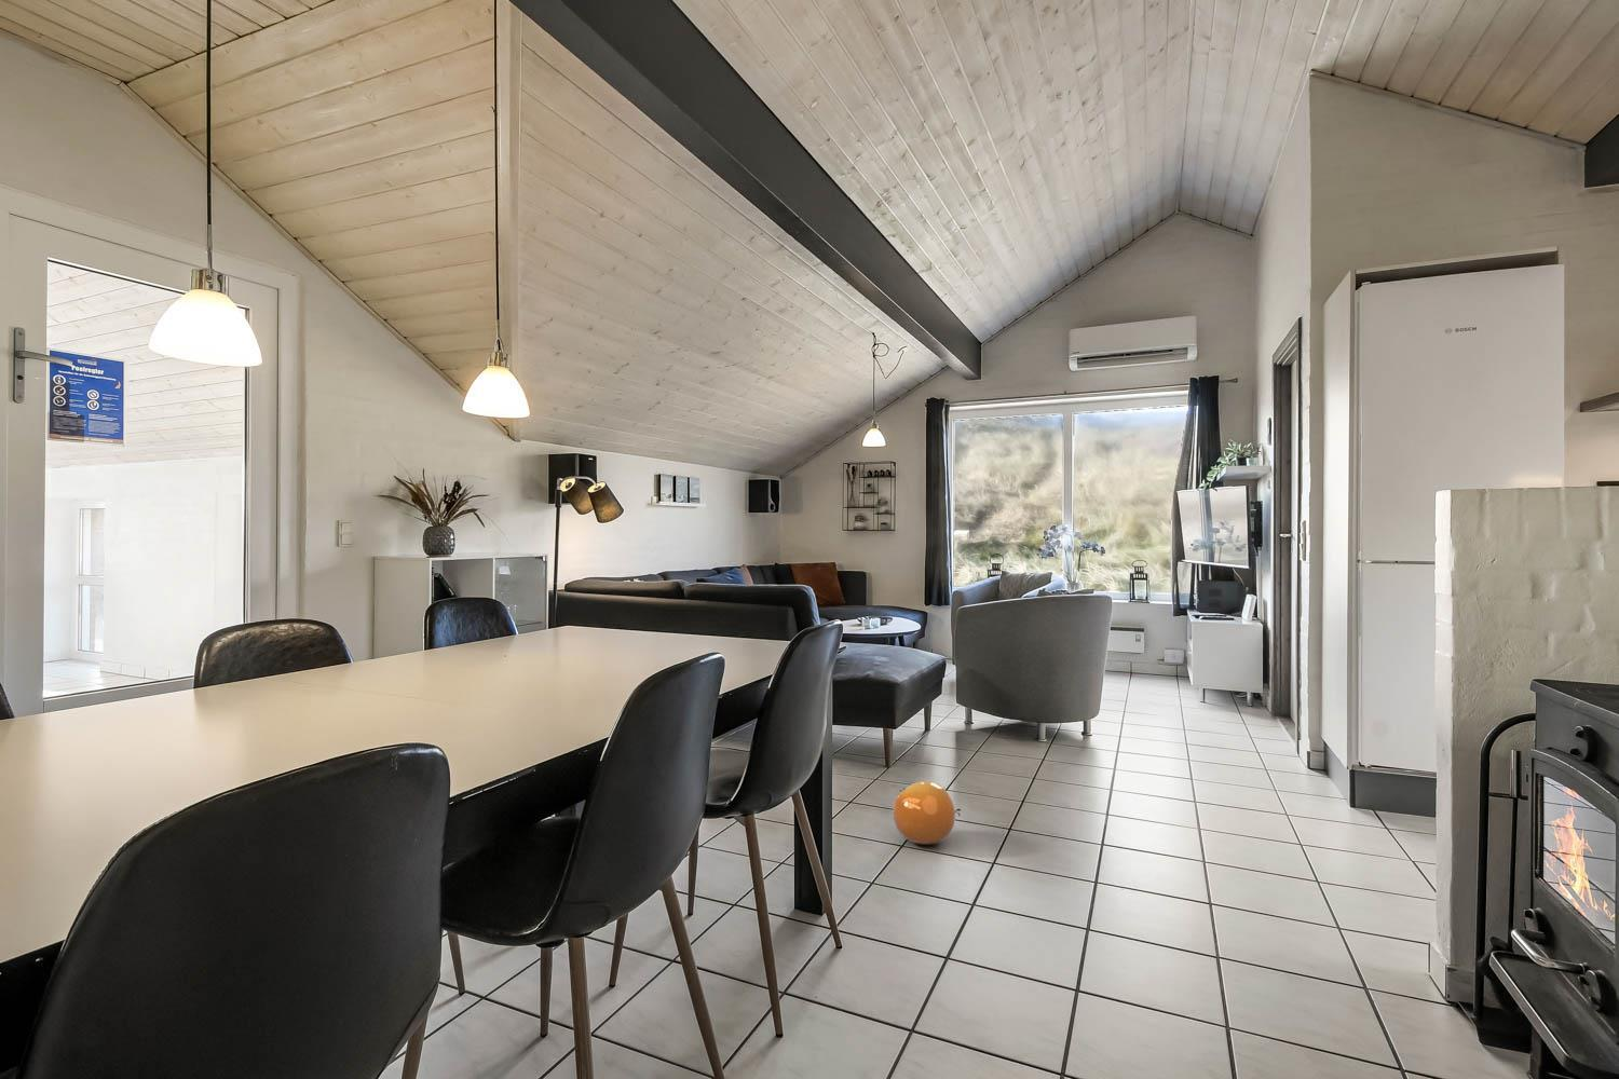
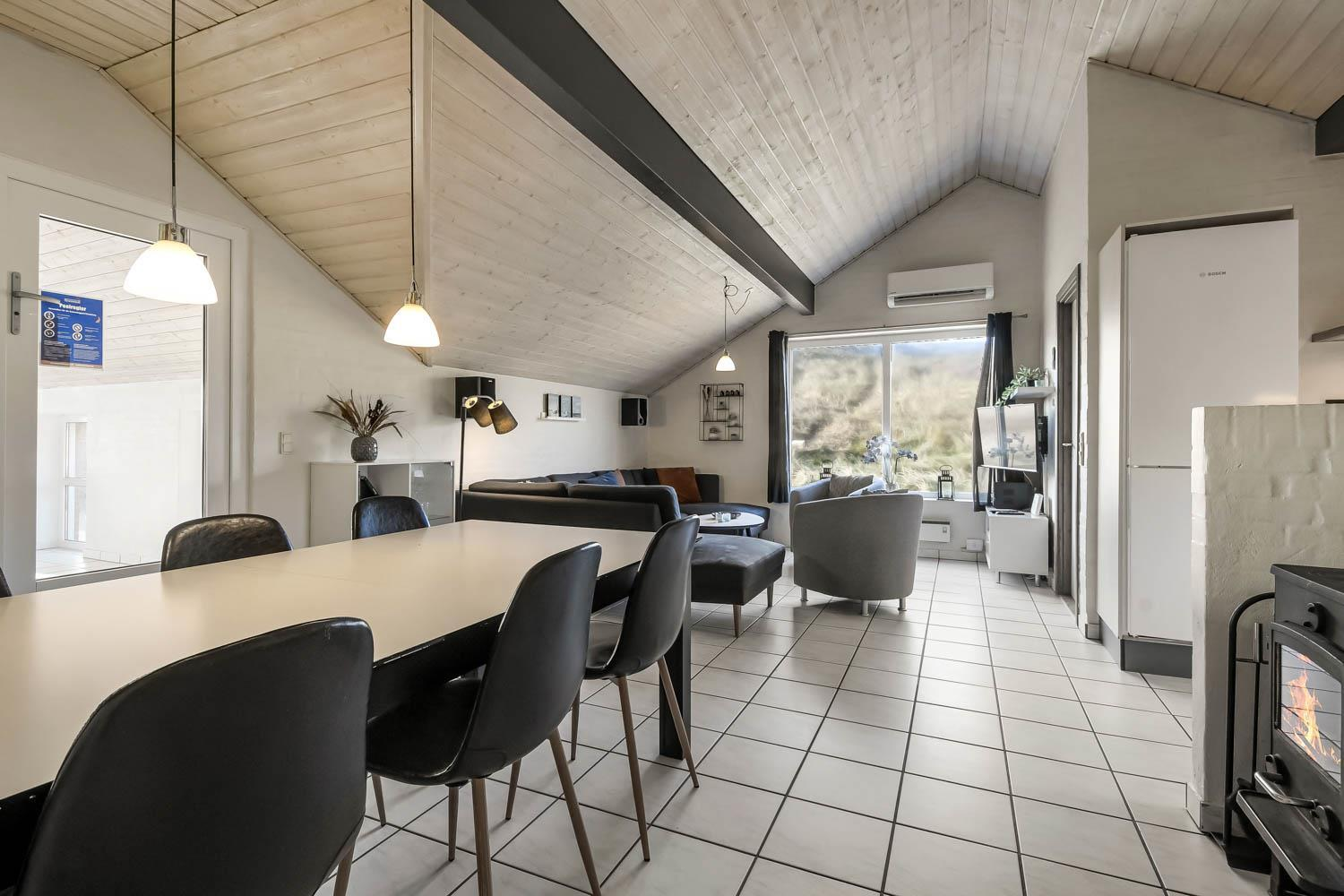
- ball [893,780,961,845]
